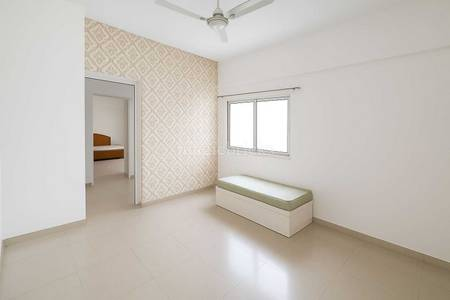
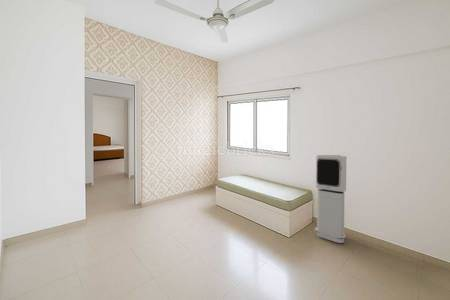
+ air purifier [314,154,347,244]
